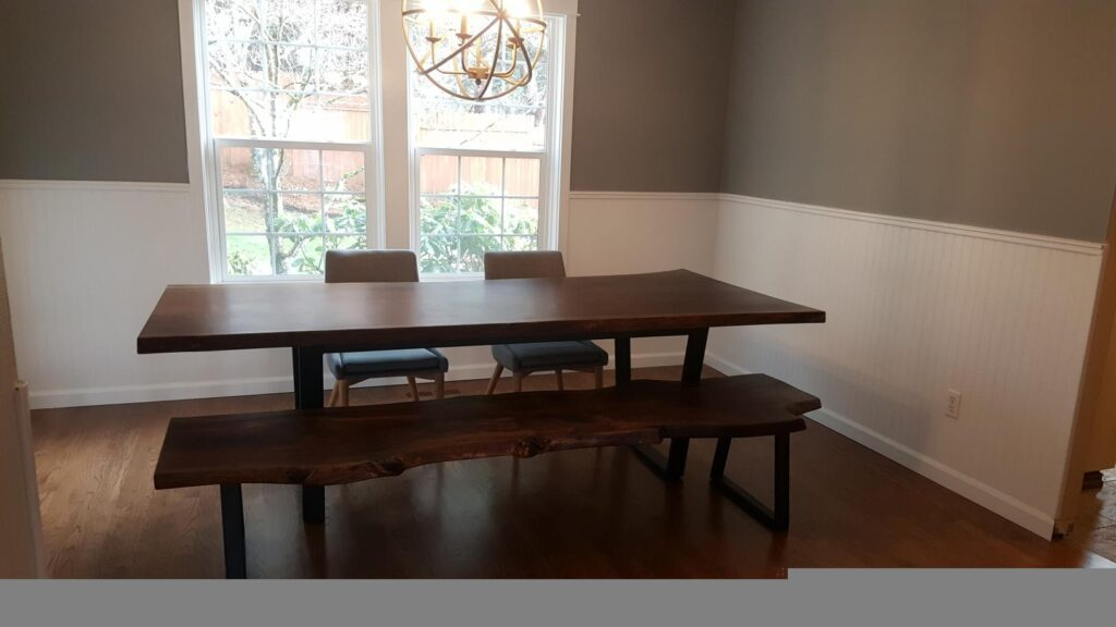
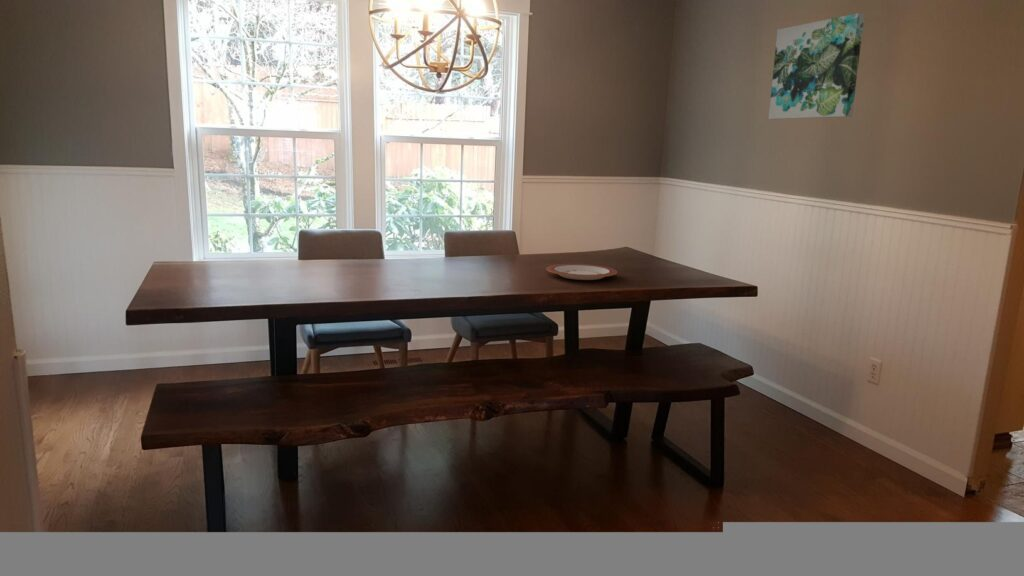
+ wall art [768,12,866,120]
+ plate [546,263,618,281]
